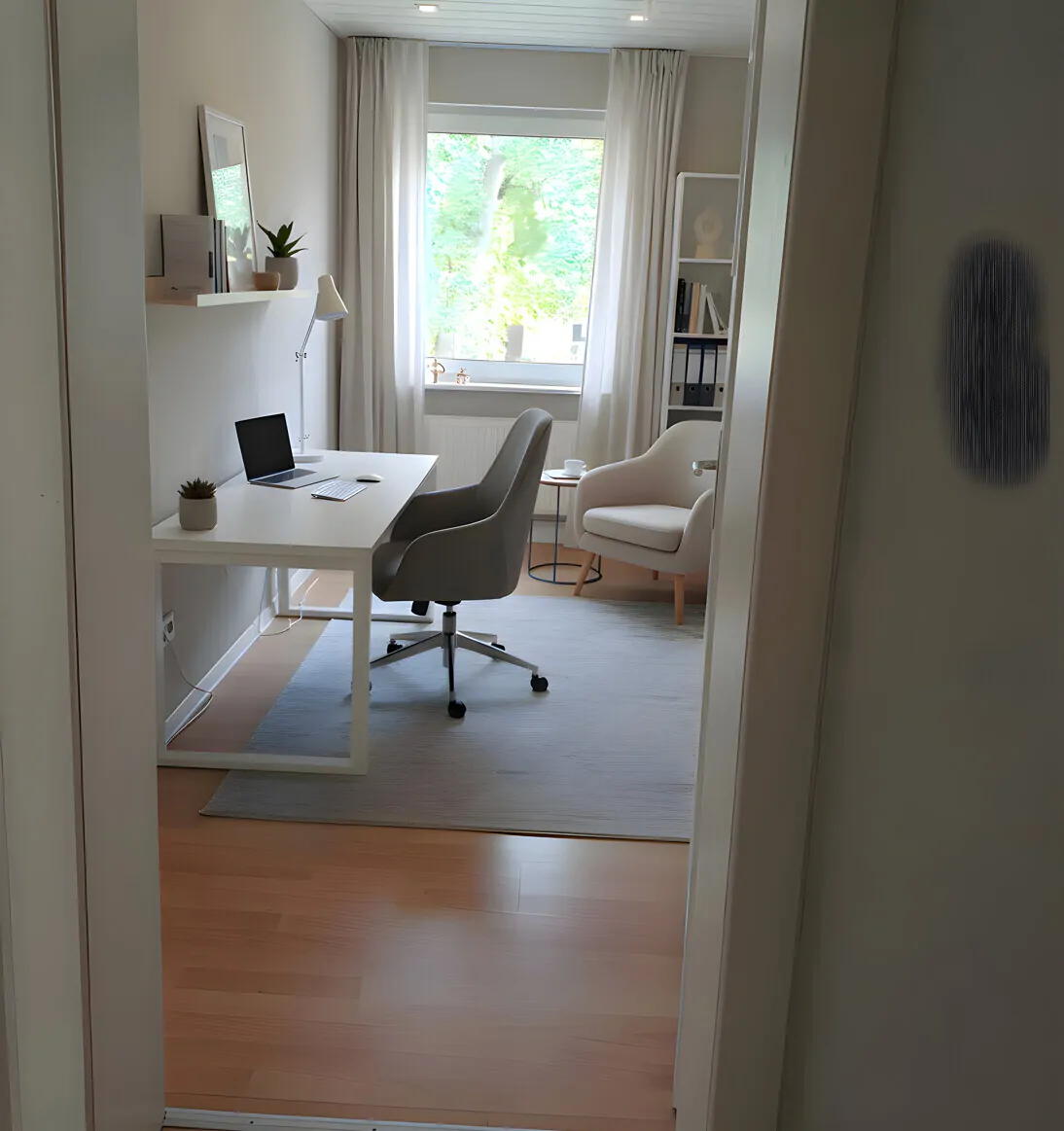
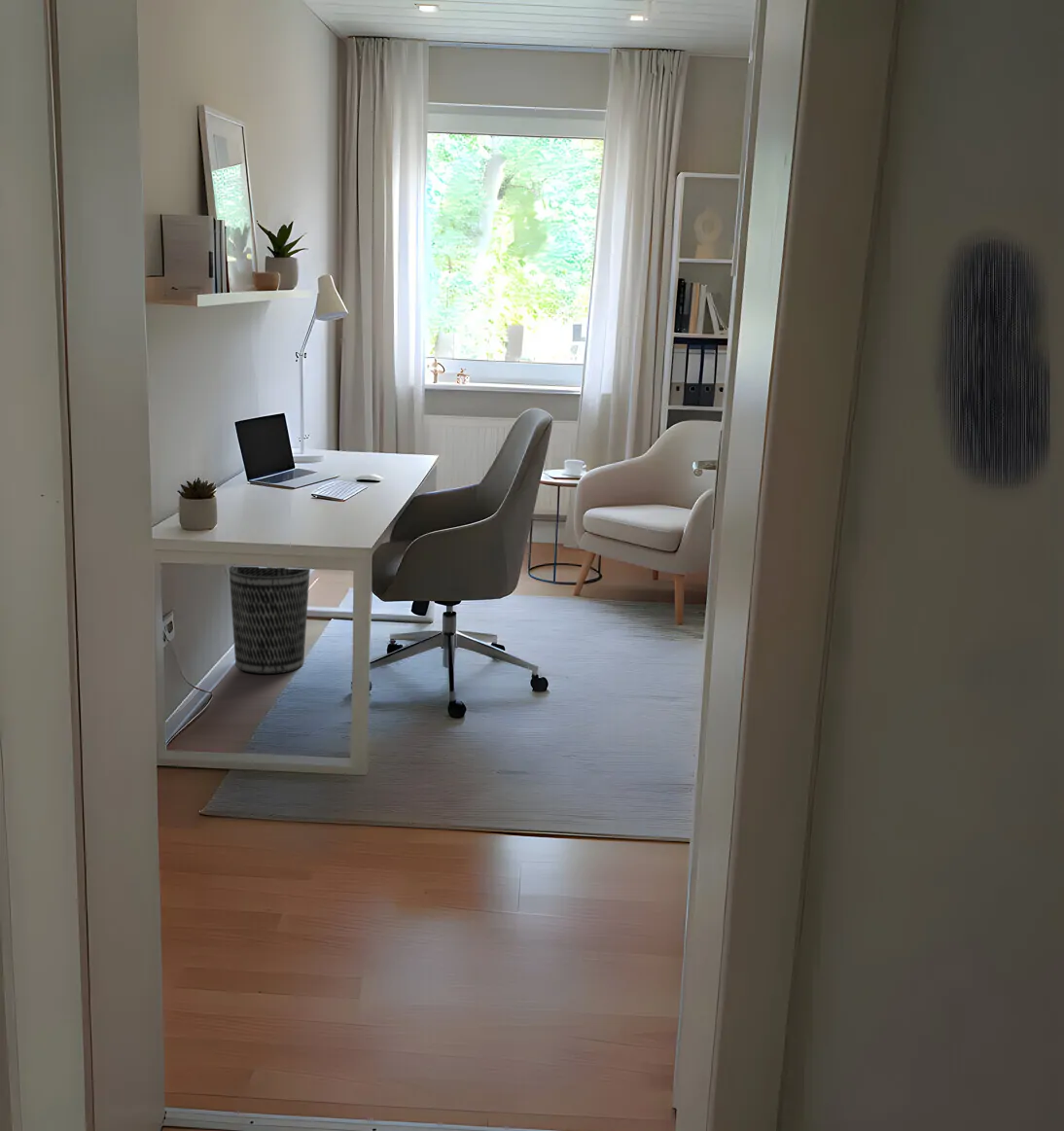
+ wastebasket [229,565,311,675]
